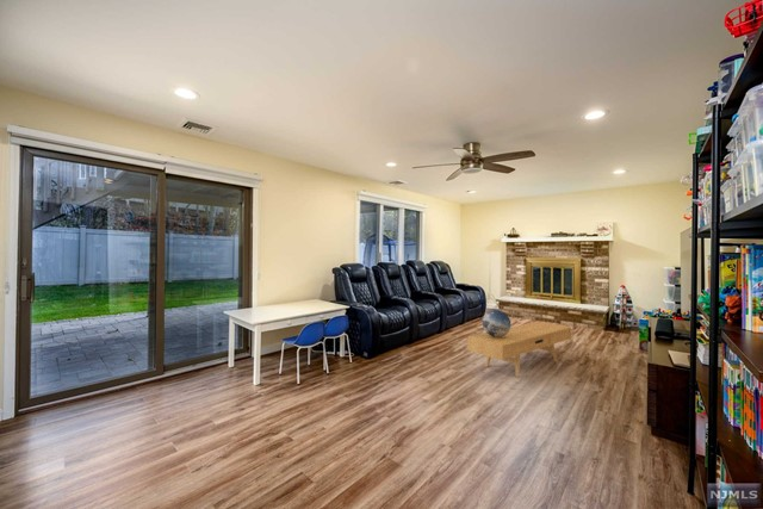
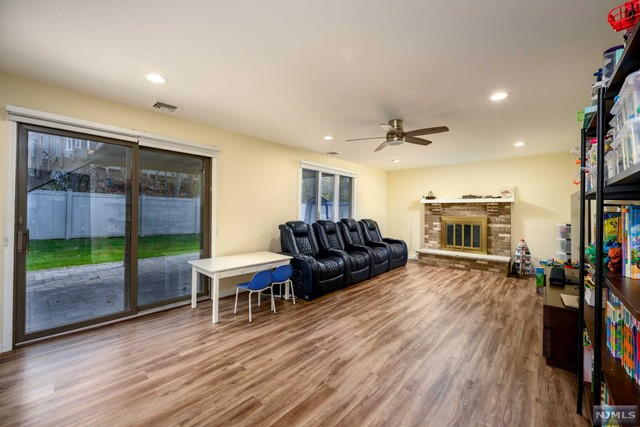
- decorative sphere [482,309,511,337]
- tv console [466,319,572,378]
